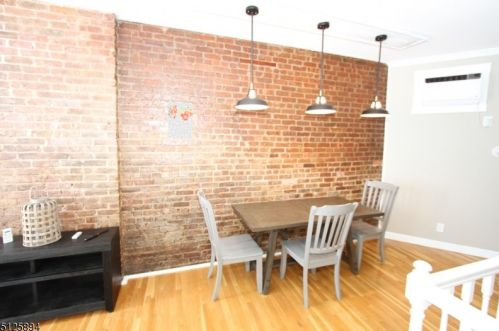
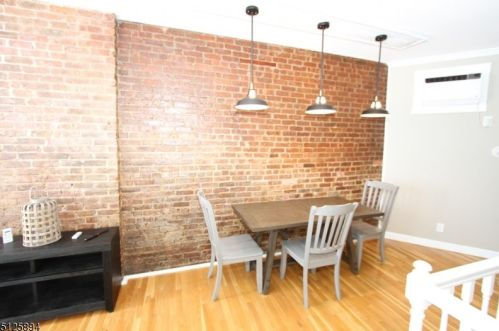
- wall art [167,101,194,140]
